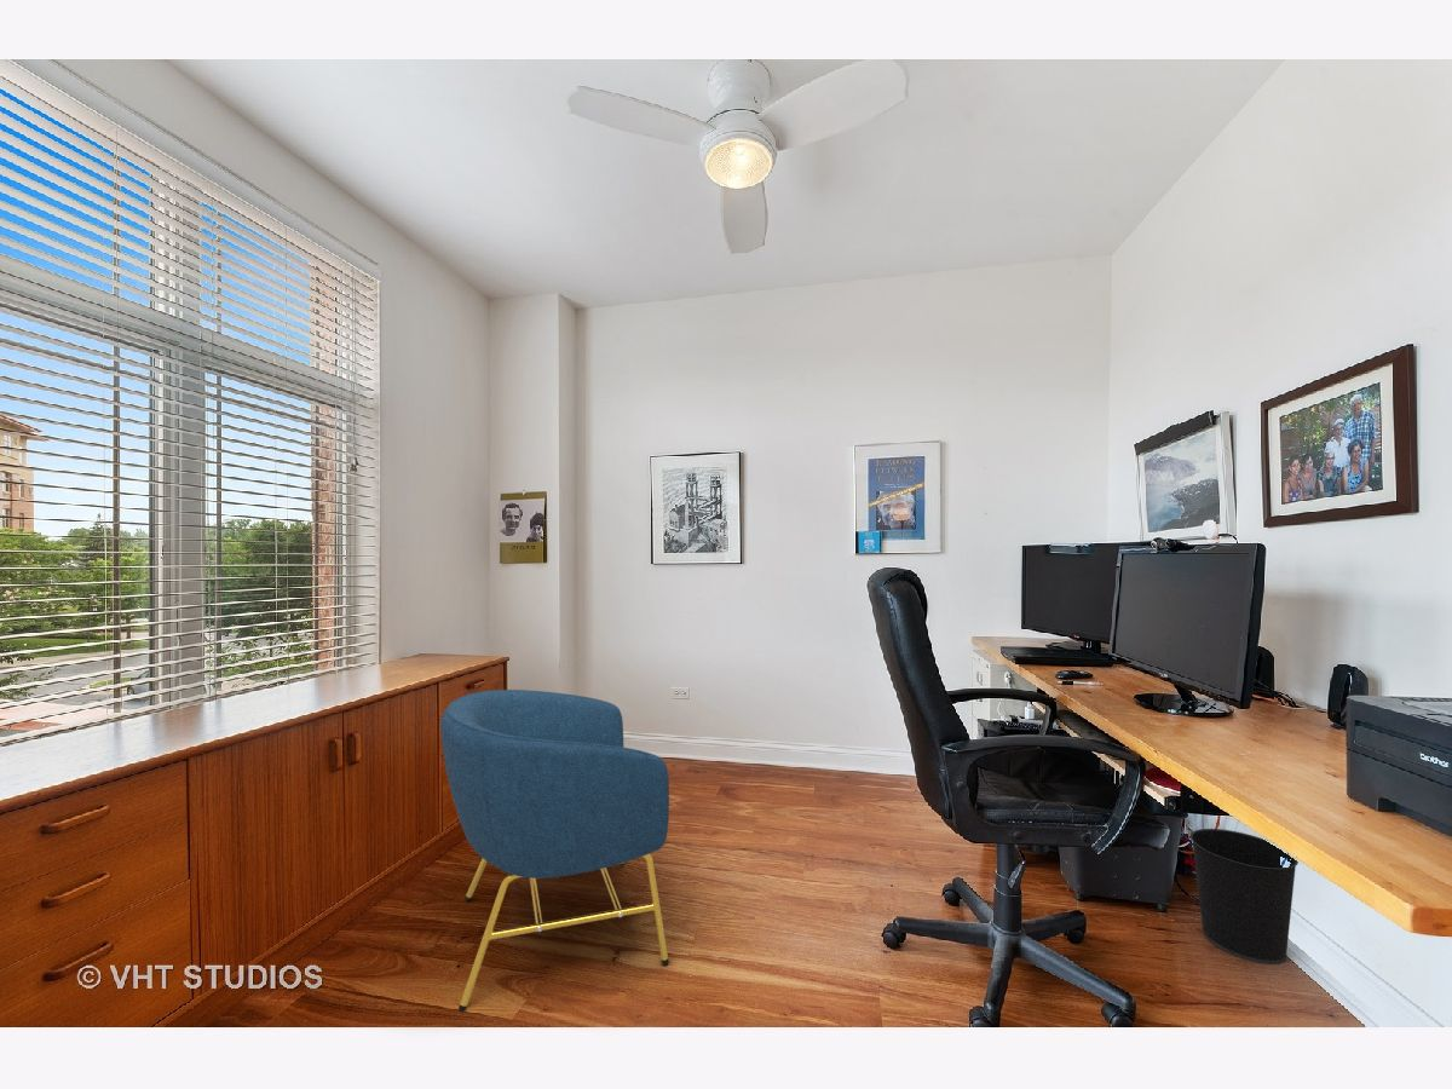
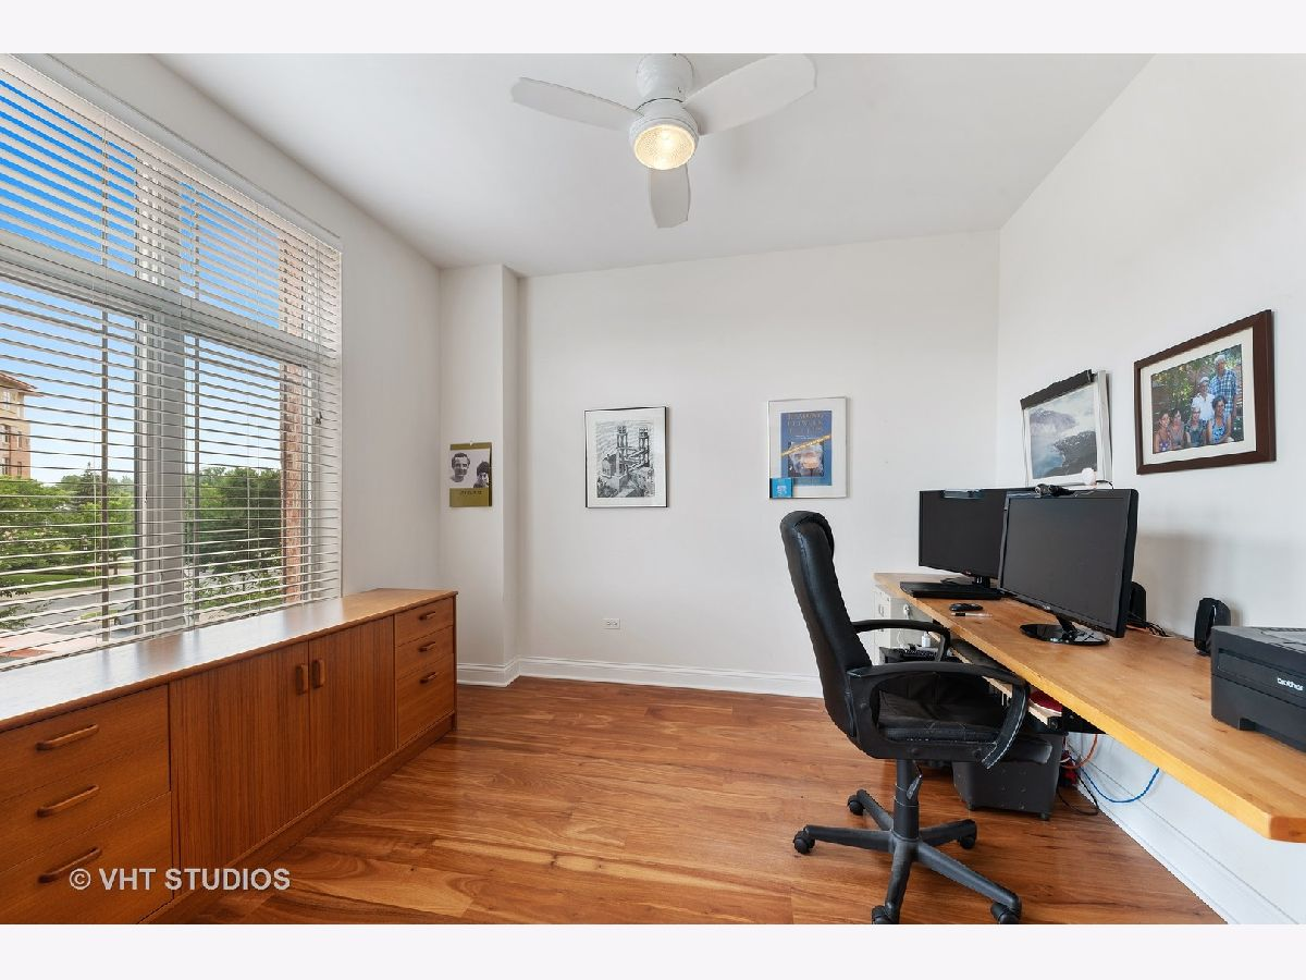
- armchair [439,688,670,1013]
- wastebasket [1189,828,1300,966]
